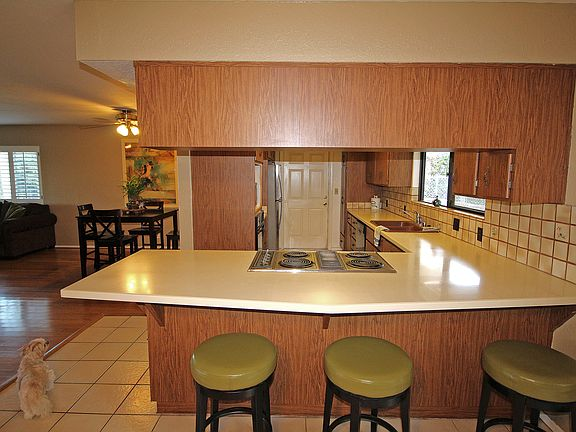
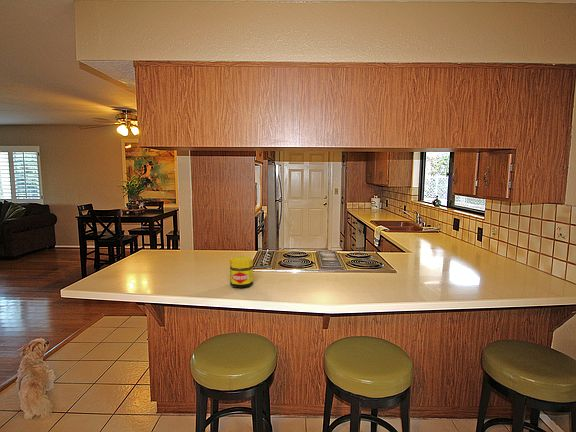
+ jar [229,256,254,289]
